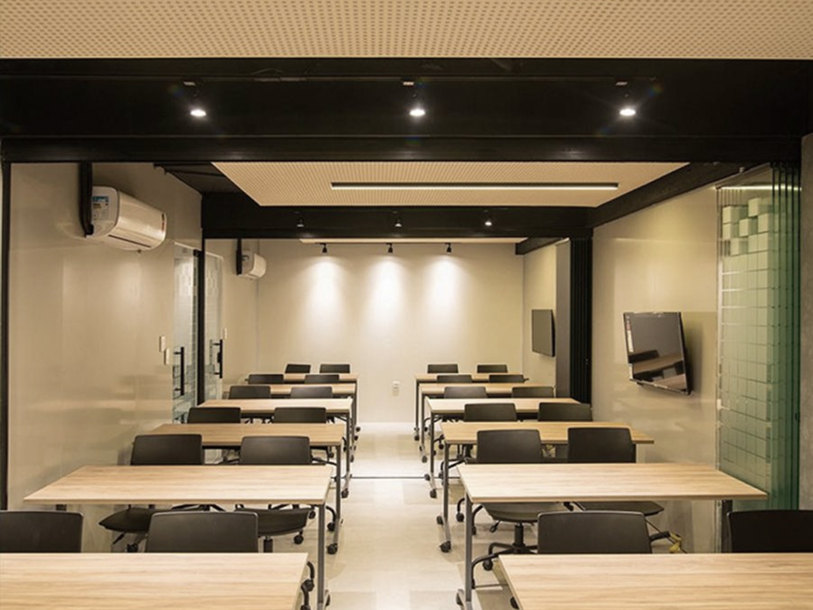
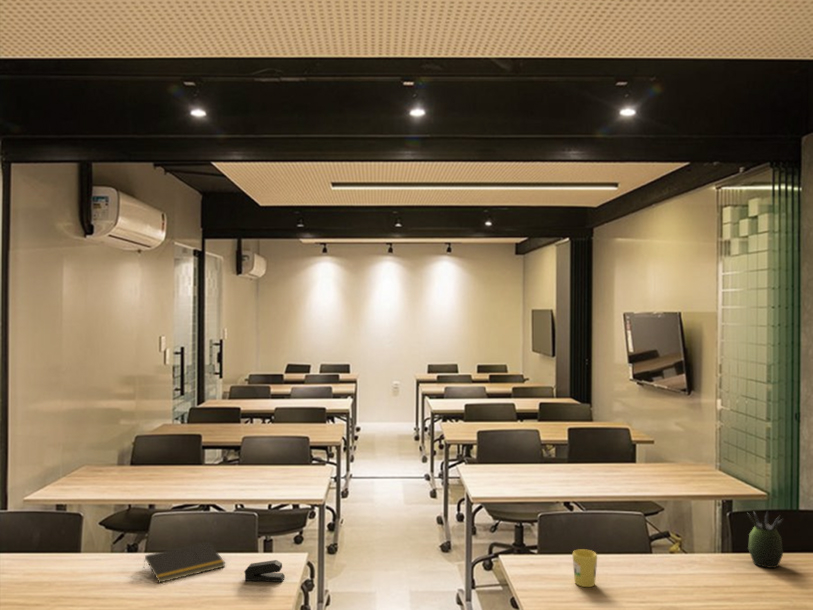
+ mug [572,548,598,588]
+ stapler [243,559,286,583]
+ notepad [142,541,227,584]
+ succulent plant [747,509,785,569]
